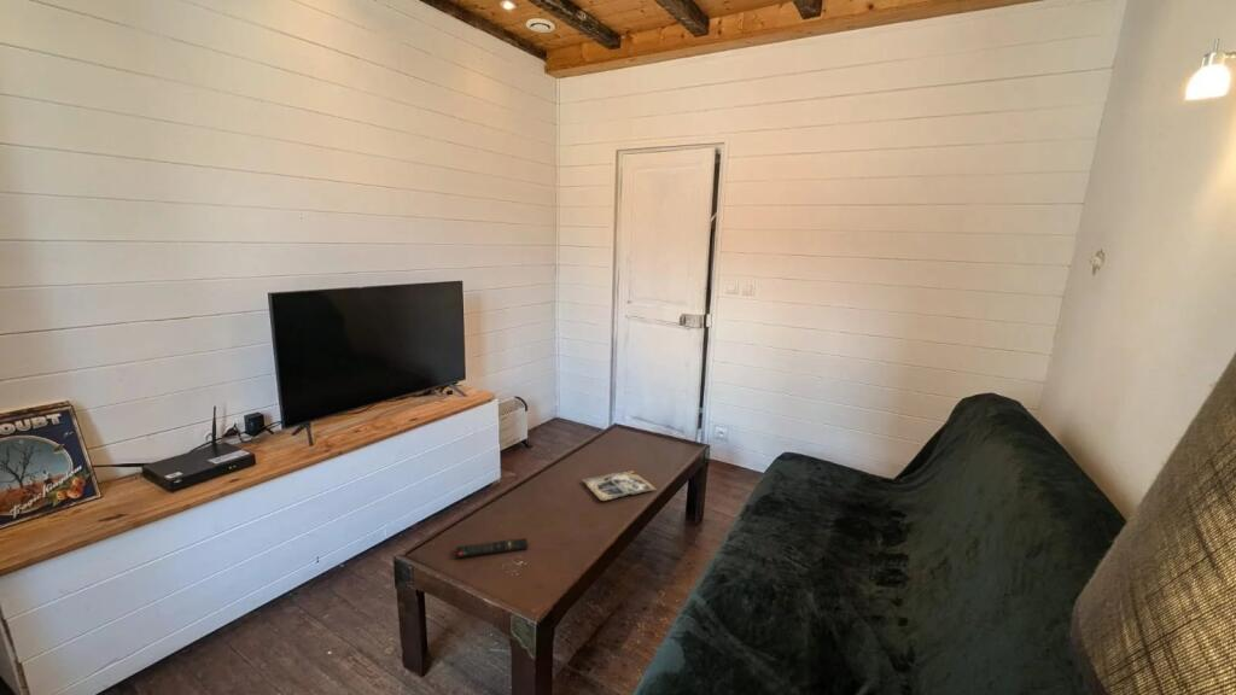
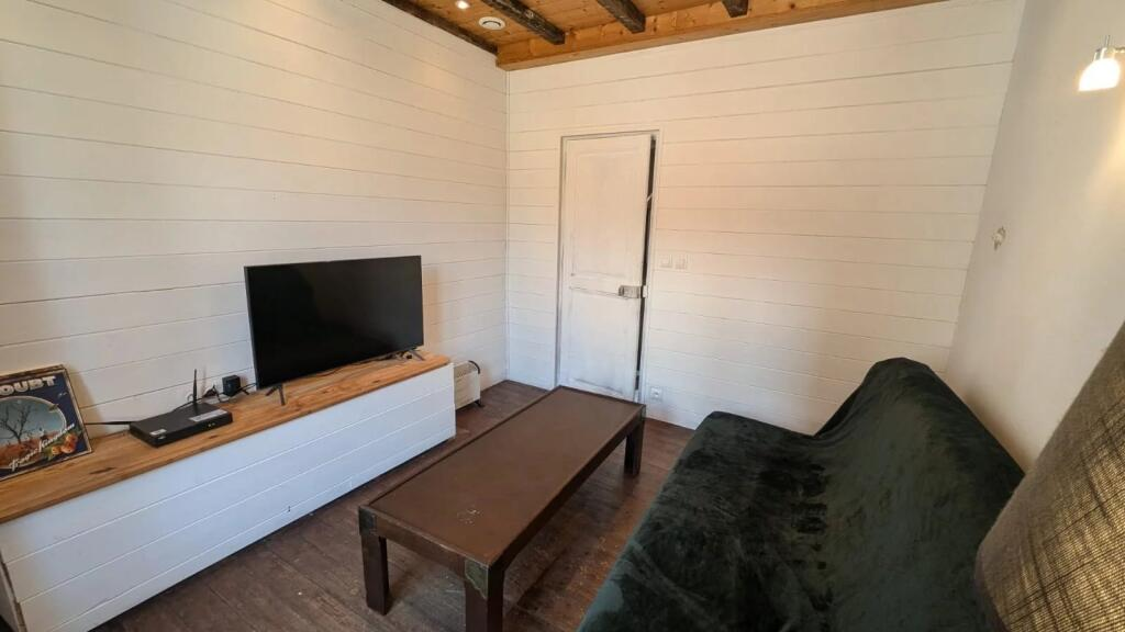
- magazine [581,469,658,502]
- remote control [454,537,529,559]
